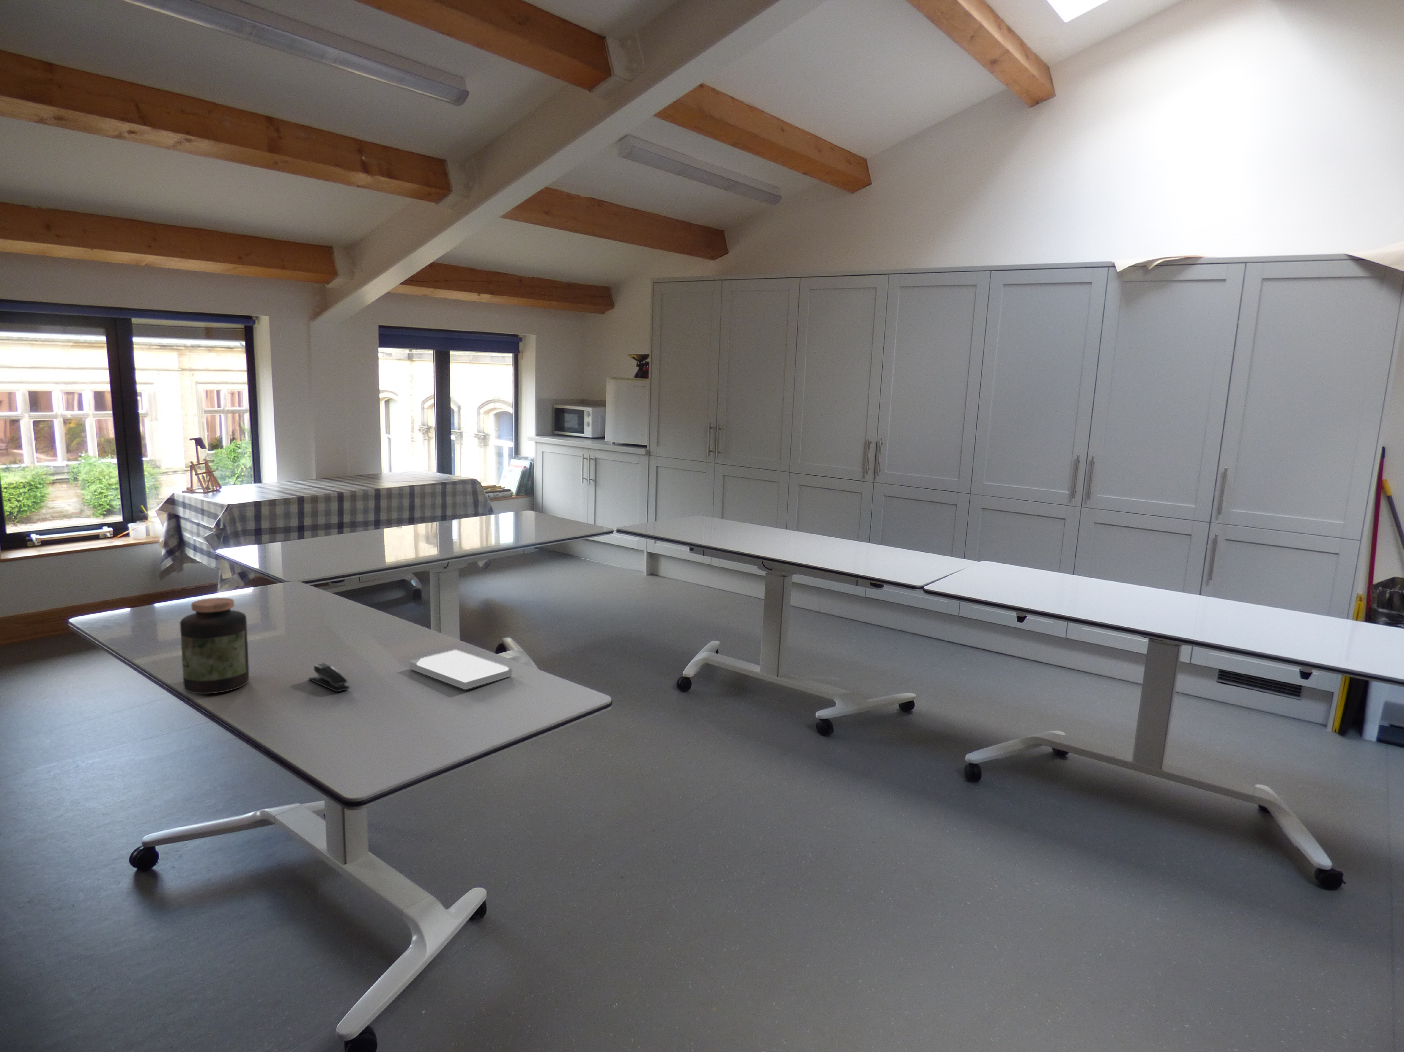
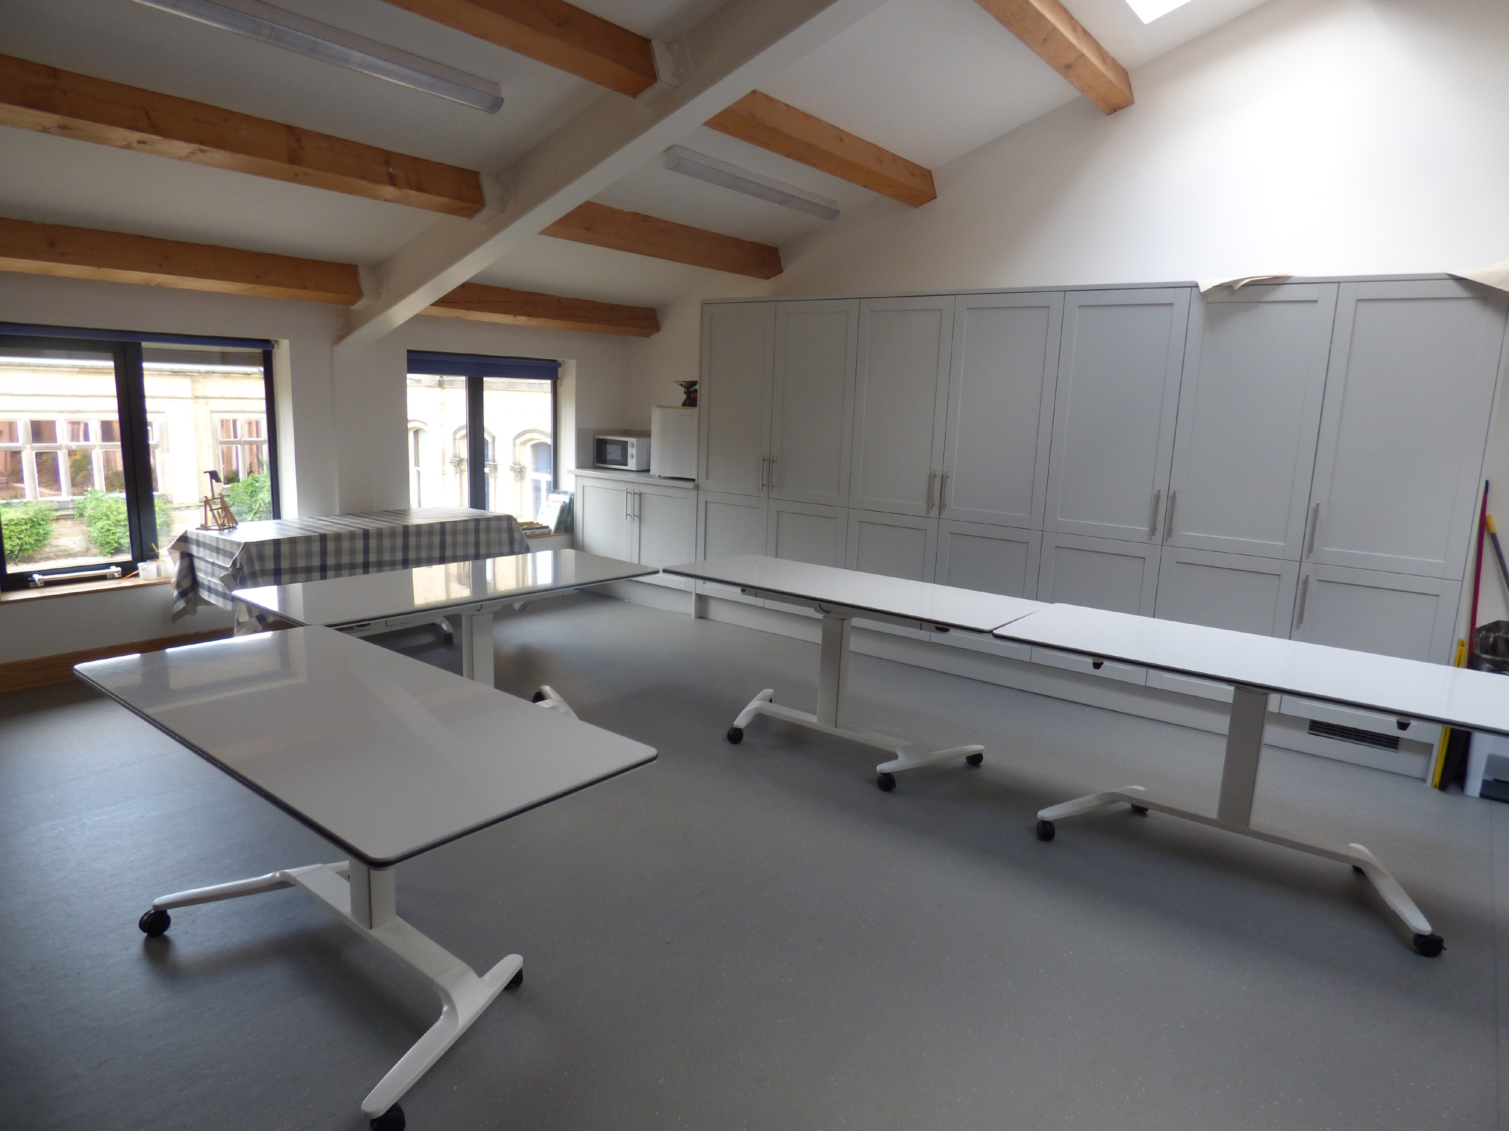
- book [409,650,512,690]
- jar [179,597,250,694]
- stapler [308,663,350,692]
